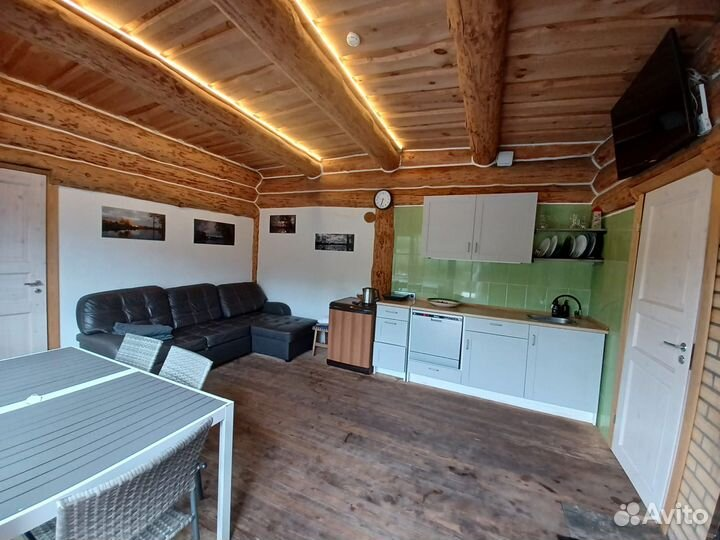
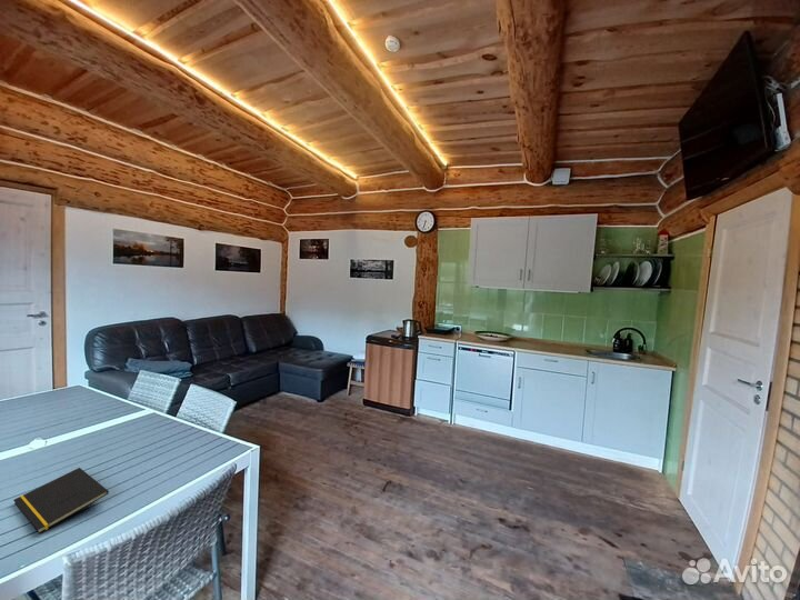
+ notepad [12,467,110,534]
